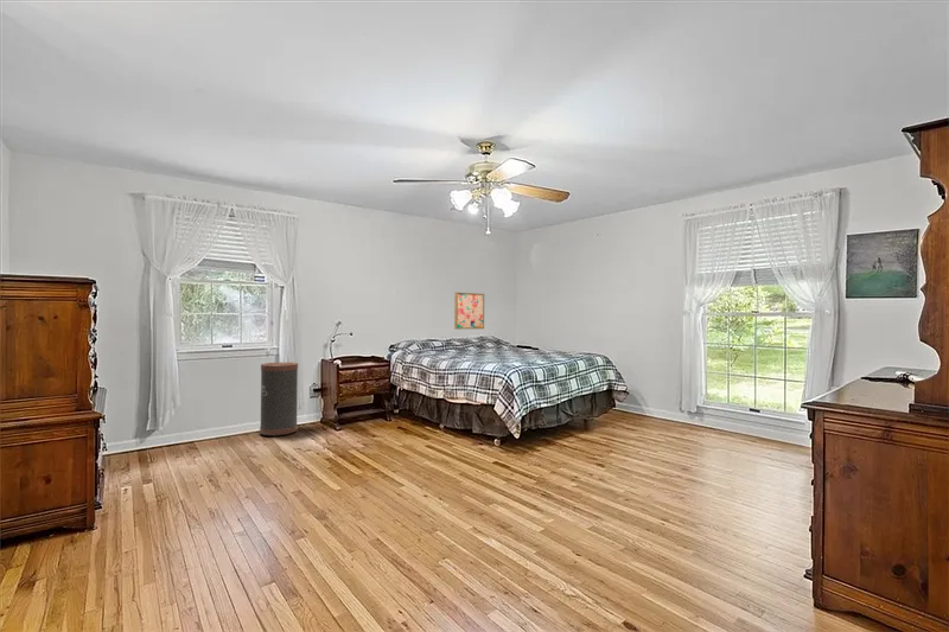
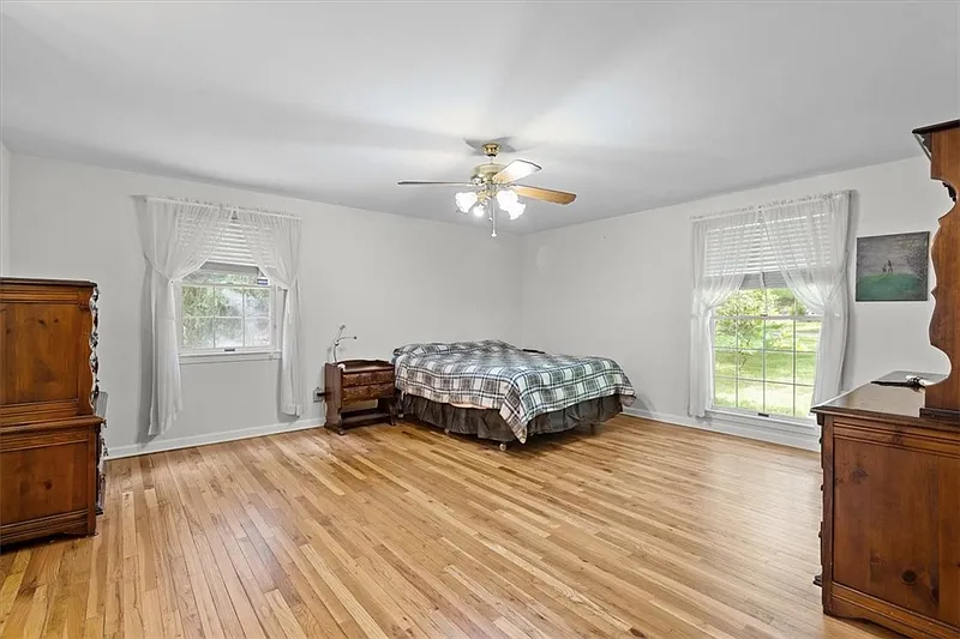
- trash can [259,362,299,438]
- wall art [453,292,485,331]
